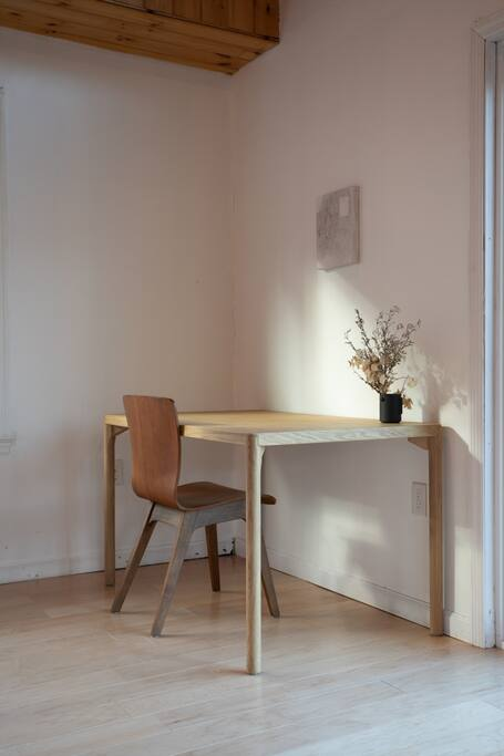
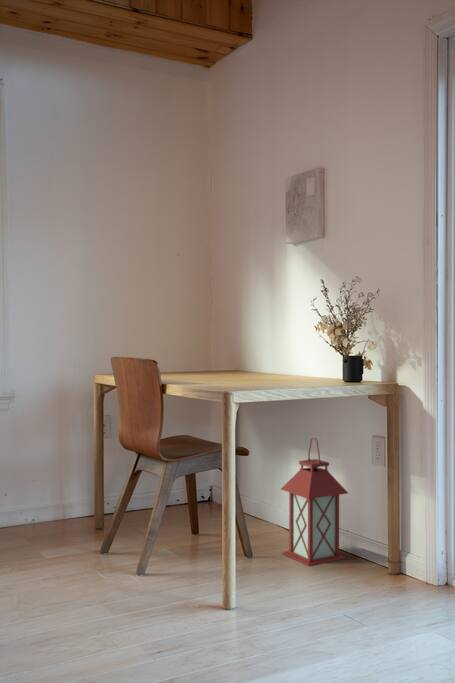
+ lantern [280,437,349,567]
